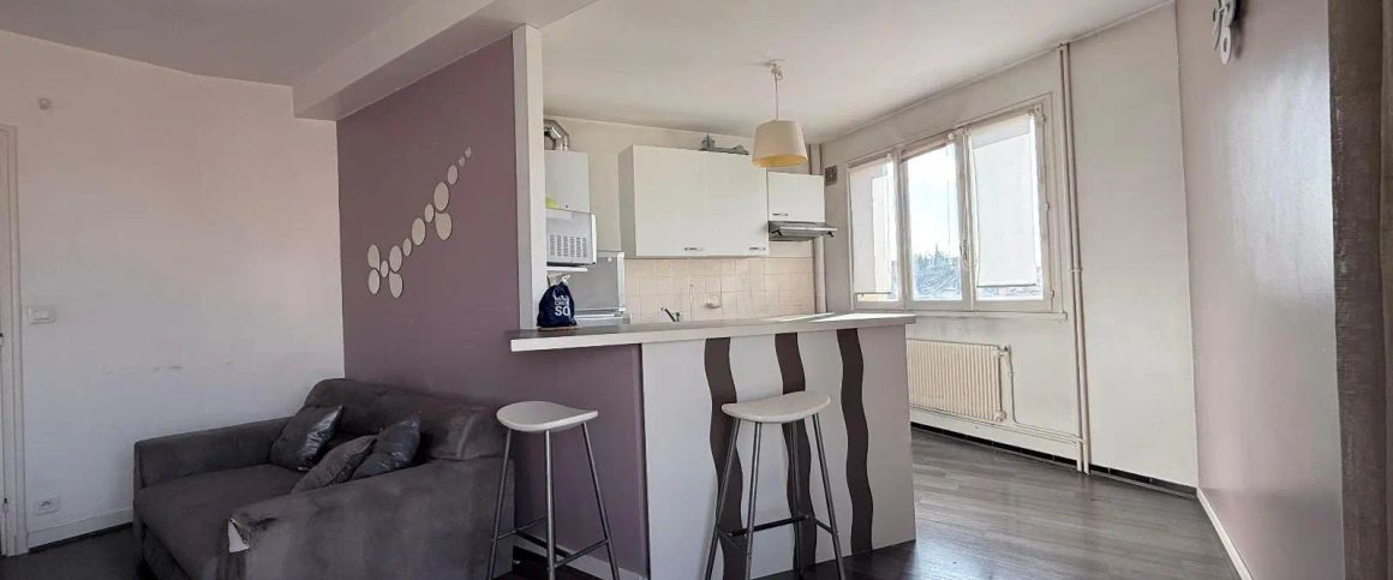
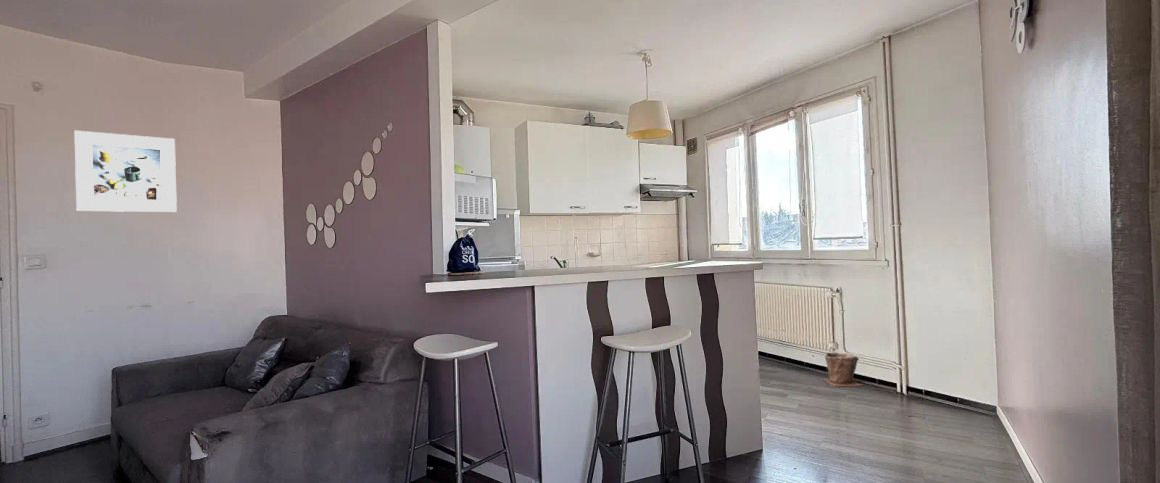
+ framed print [73,130,178,213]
+ plant pot [822,351,863,387]
